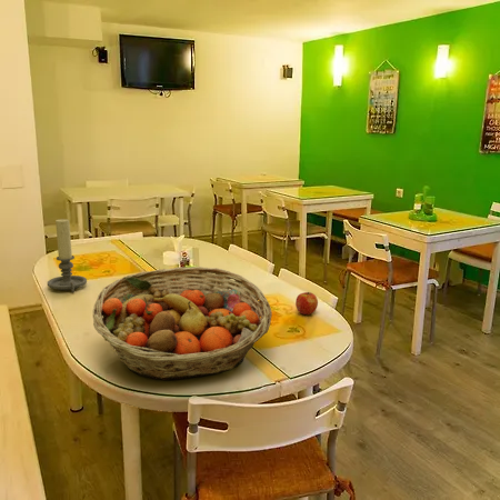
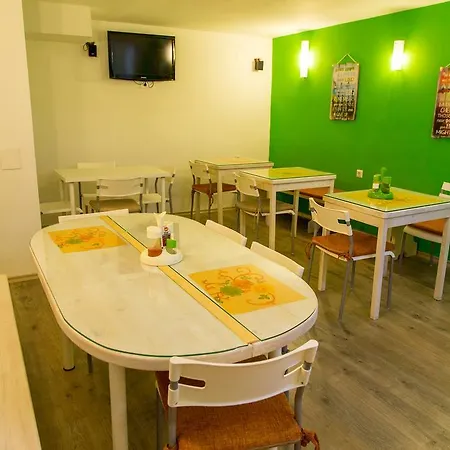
- apple [294,291,319,316]
- fruit basket [92,266,273,381]
- candle holder [47,218,88,293]
